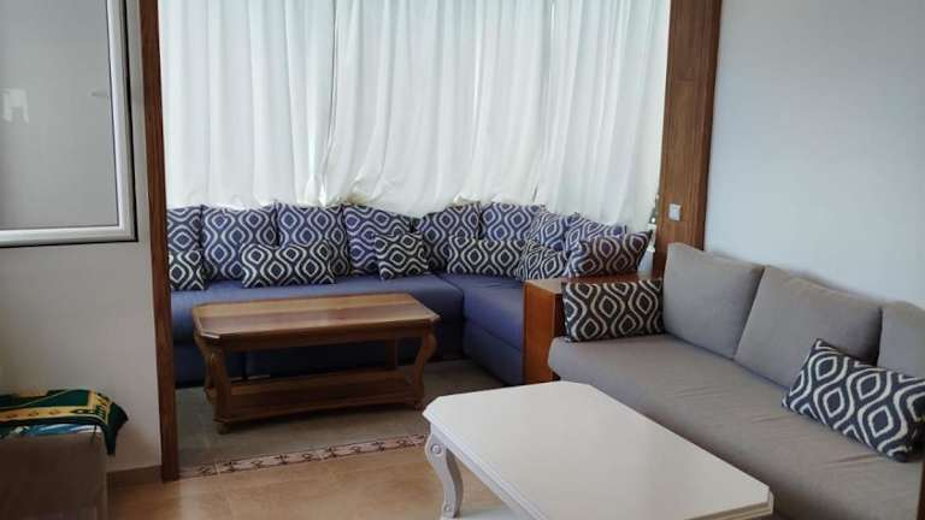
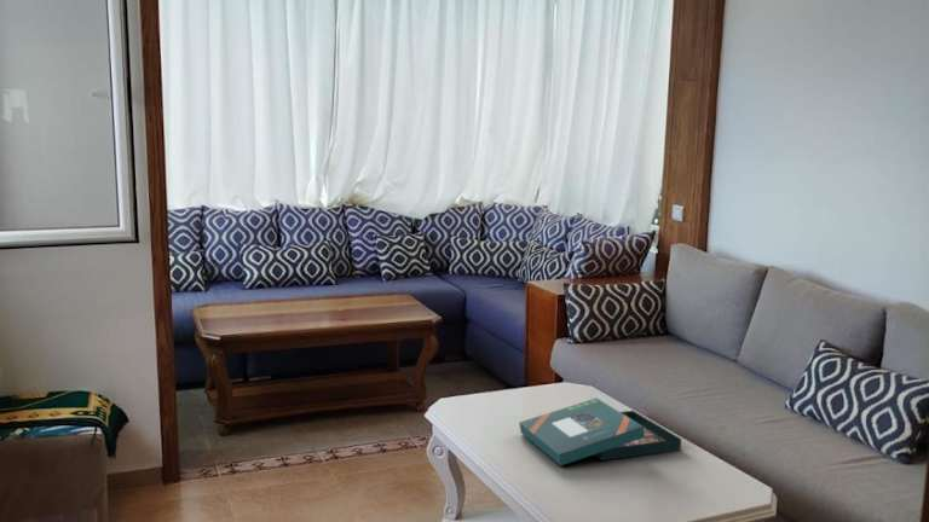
+ board game [518,398,682,466]
